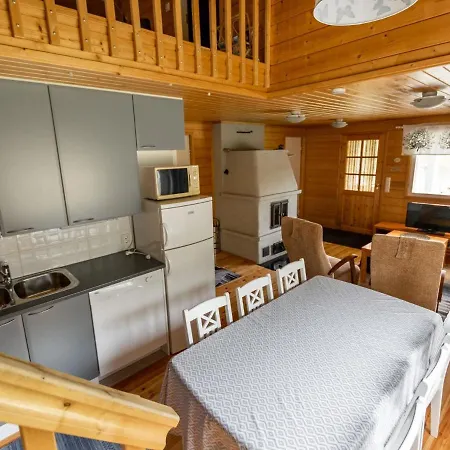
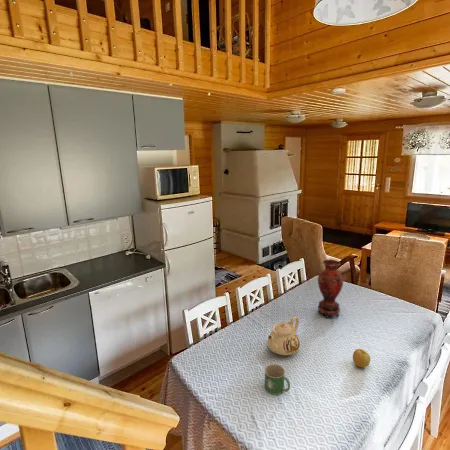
+ mug [264,363,291,396]
+ teapot [267,316,301,356]
+ apple [352,348,371,369]
+ vase [317,259,344,319]
